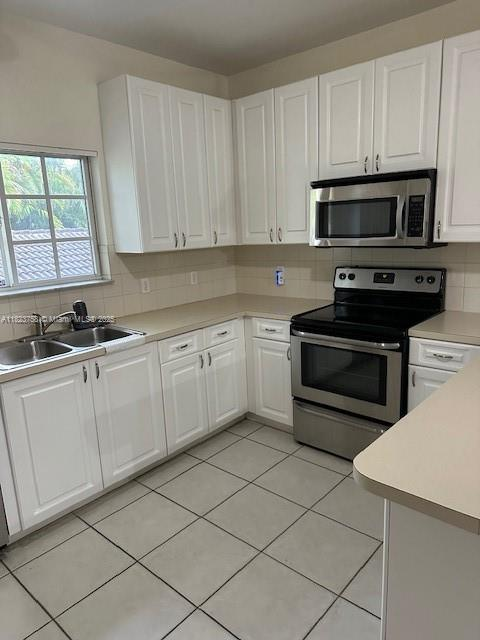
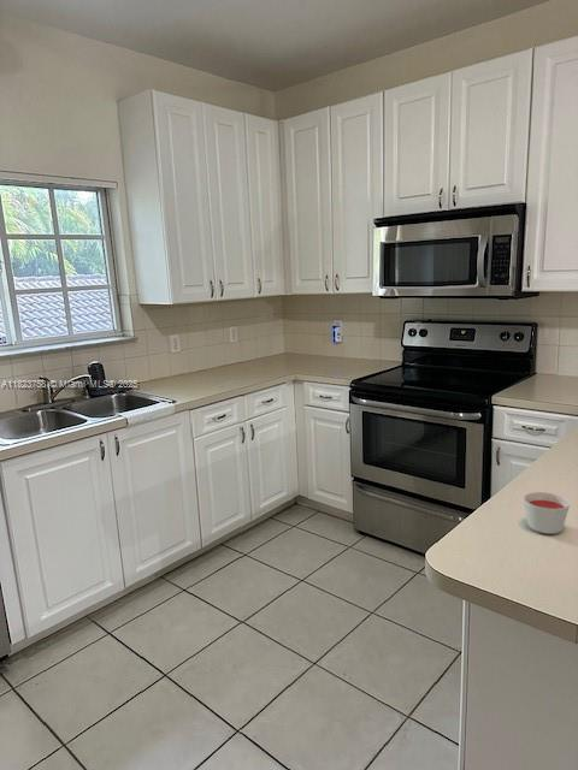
+ candle [523,491,571,535]
